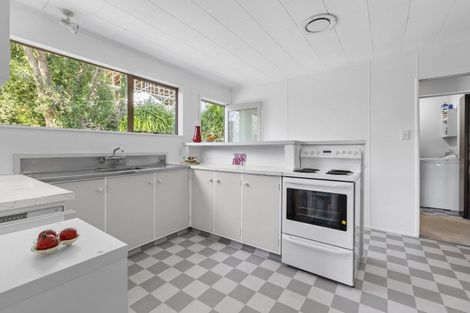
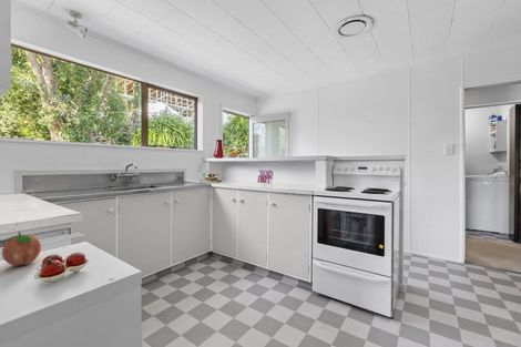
+ fruit [1,231,42,267]
